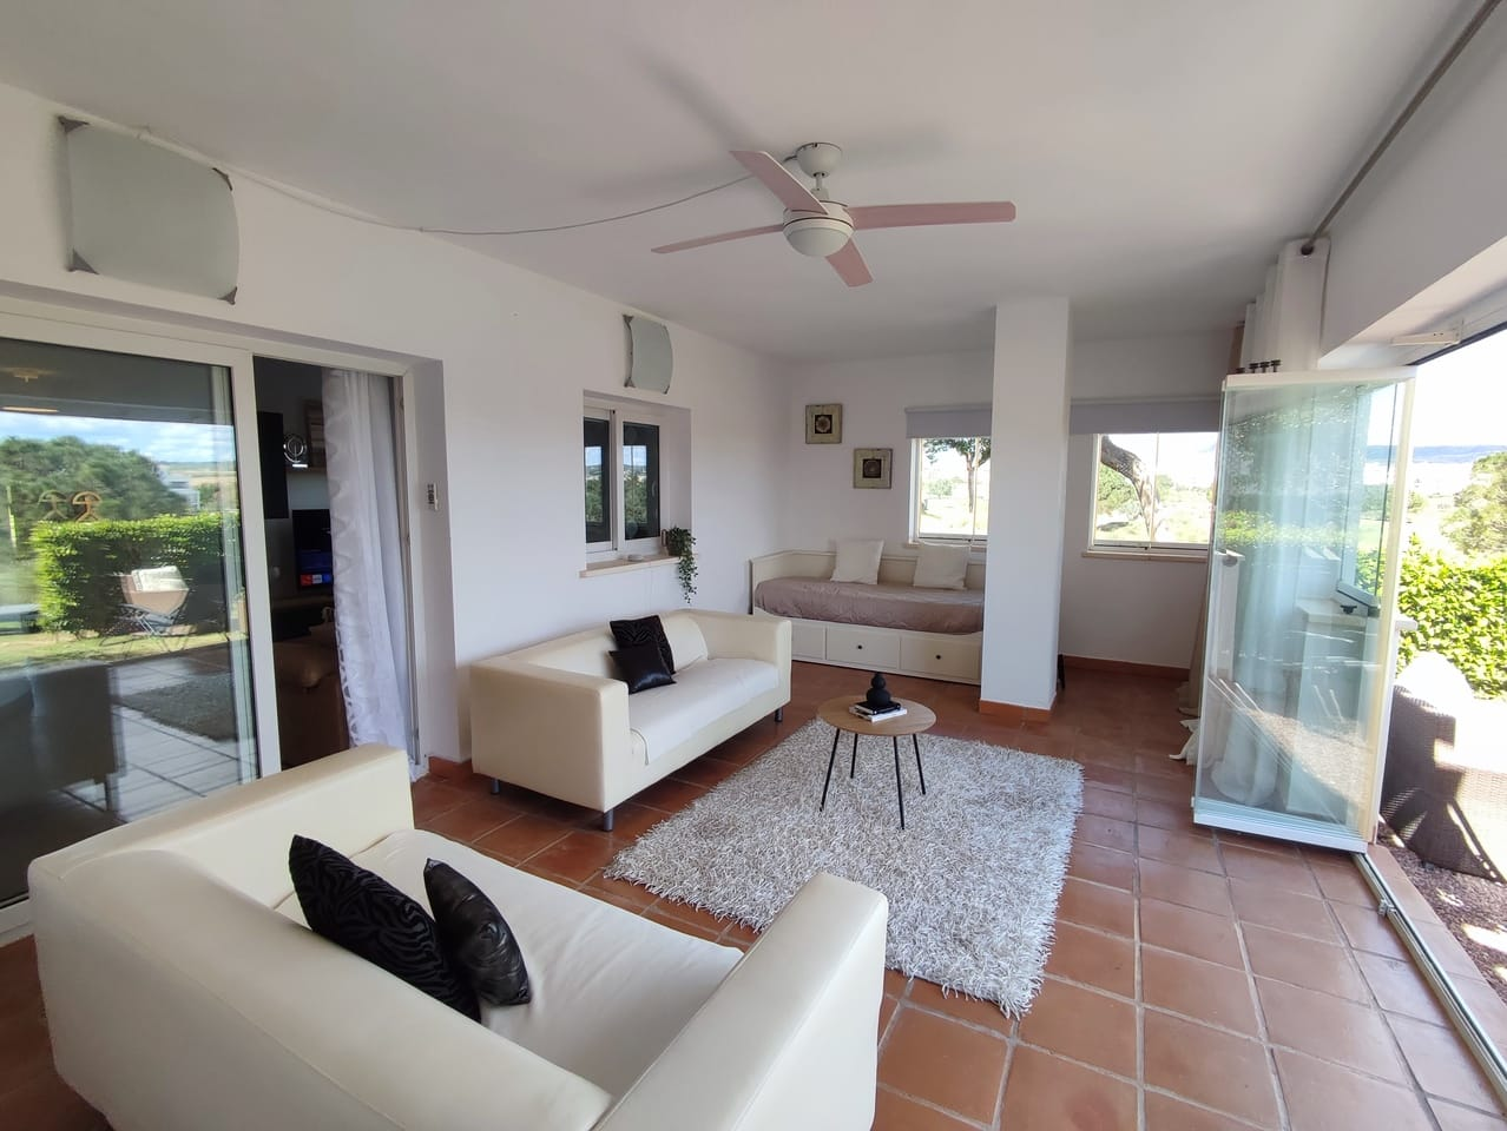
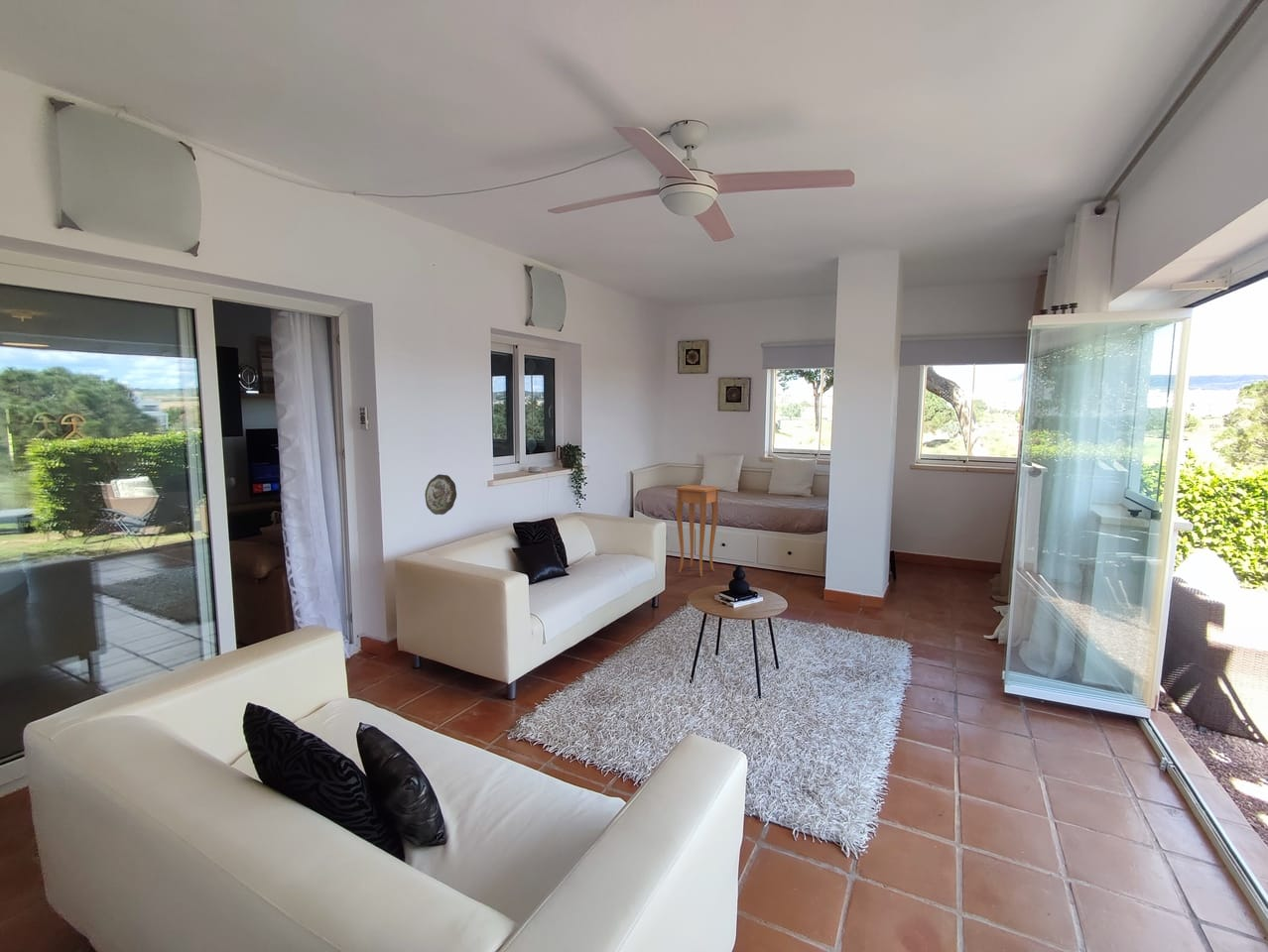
+ side table [674,484,721,577]
+ decorative plate [424,473,457,516]
